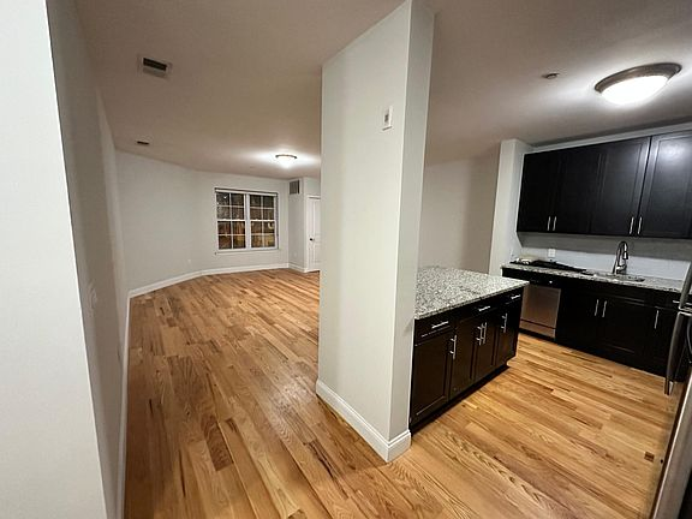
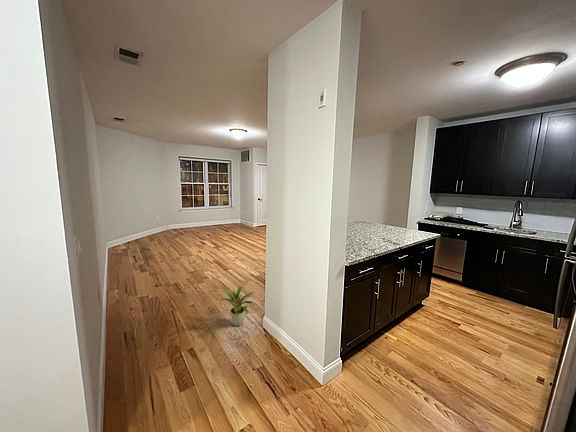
+ potted plant [217,285,256,327]
